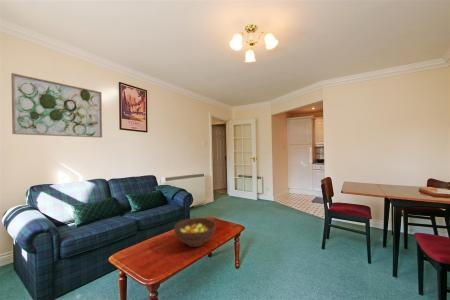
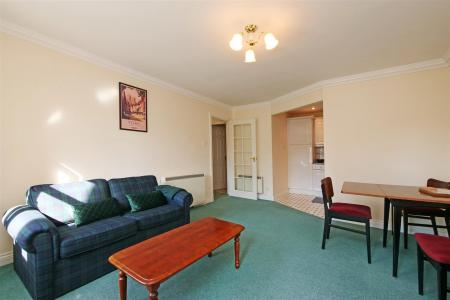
- wall art [10,72,103,139]
- fruit bowl [173,217,217,248]
